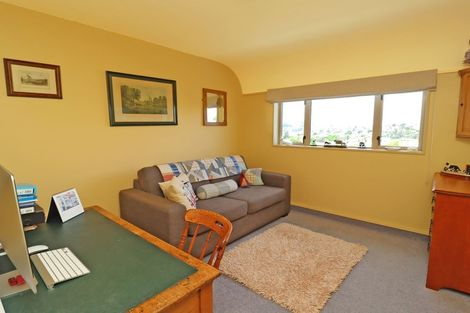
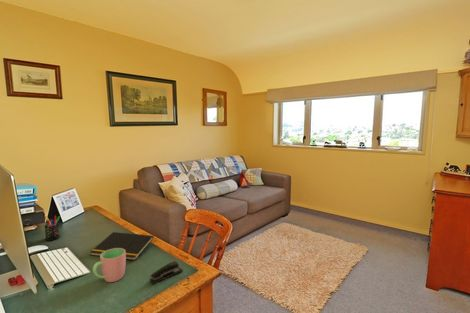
+ stapler [148,260,184,285]
+ pen holder [43,215,61,242]
+ notepad [89,231,155,261]
+ cup [92,248,127,283]
